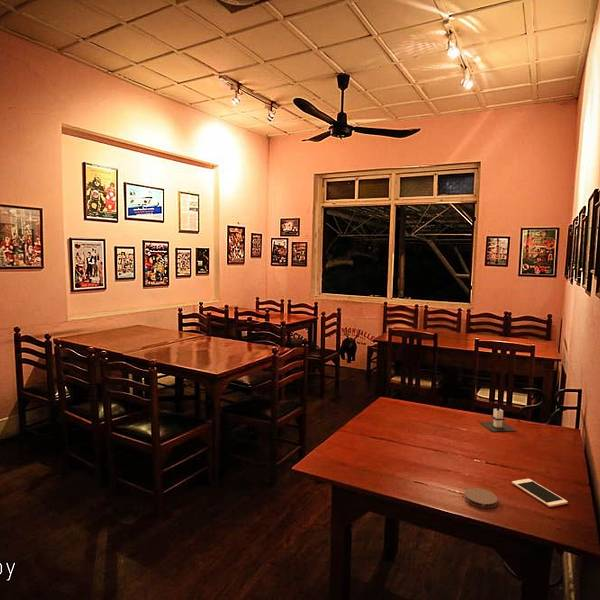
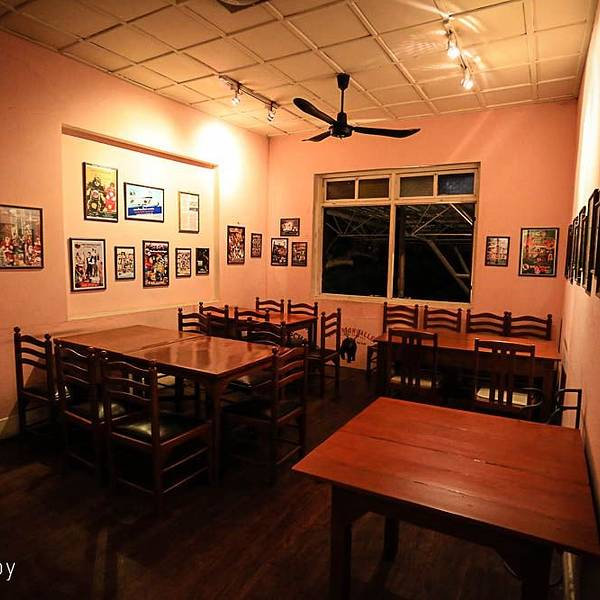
- cell phone [511,478,569,508]
- coaster [463,487,498,509]
- architectural model [479,408,518,432]
